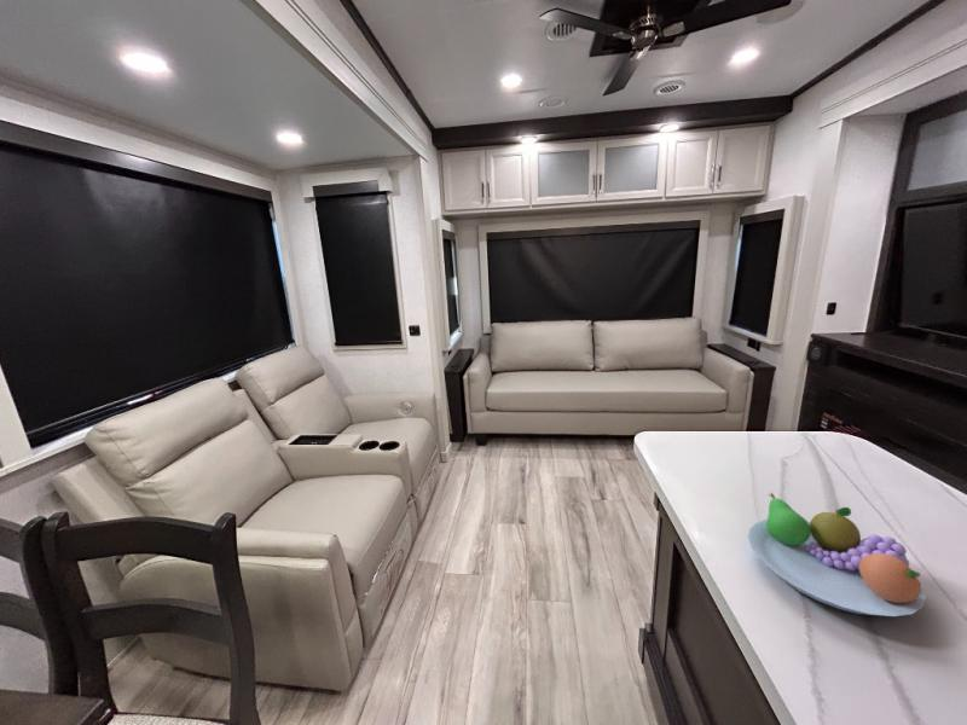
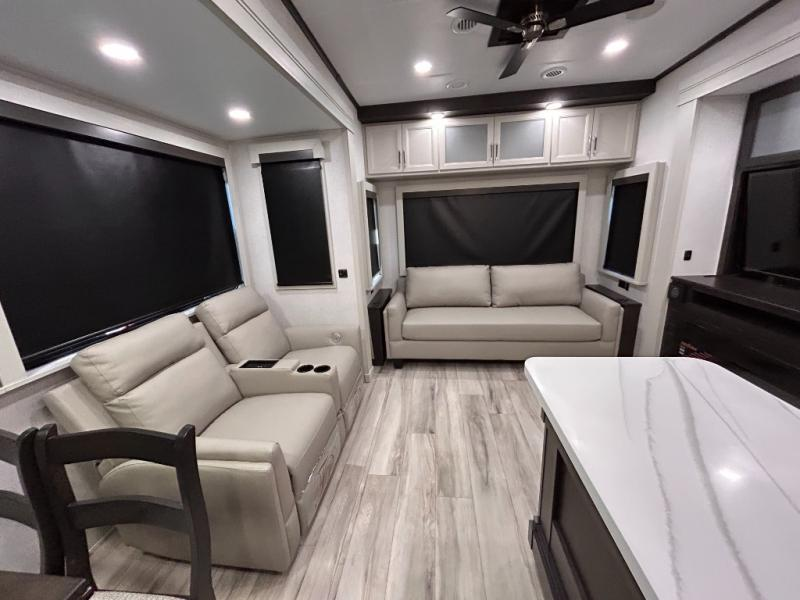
- fruit bowl [747,492,927,617]
